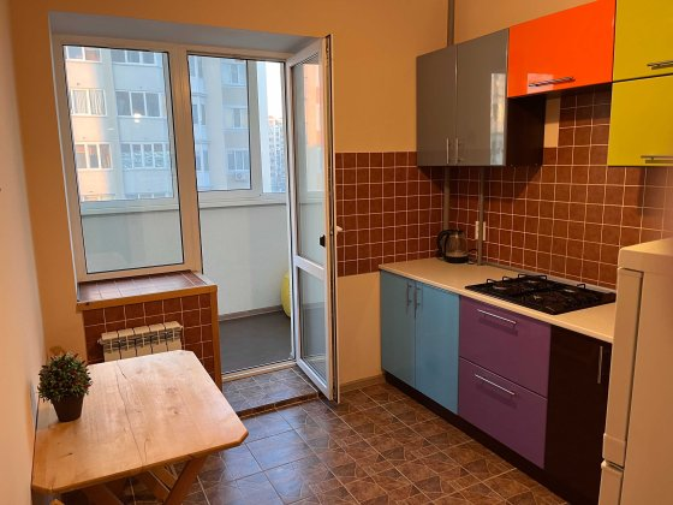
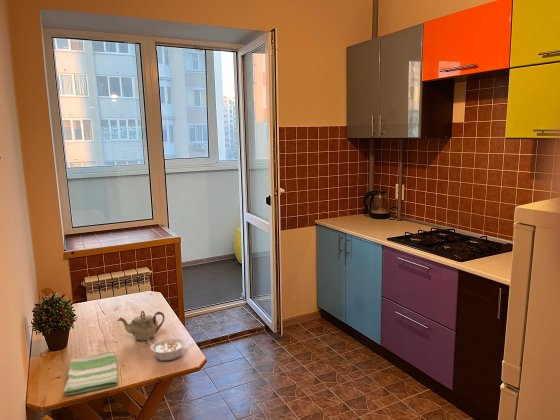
+ dish towel [62,350,119,396]
+ teapot [117,310,165,342]
+ legume [146,337,187,362]
